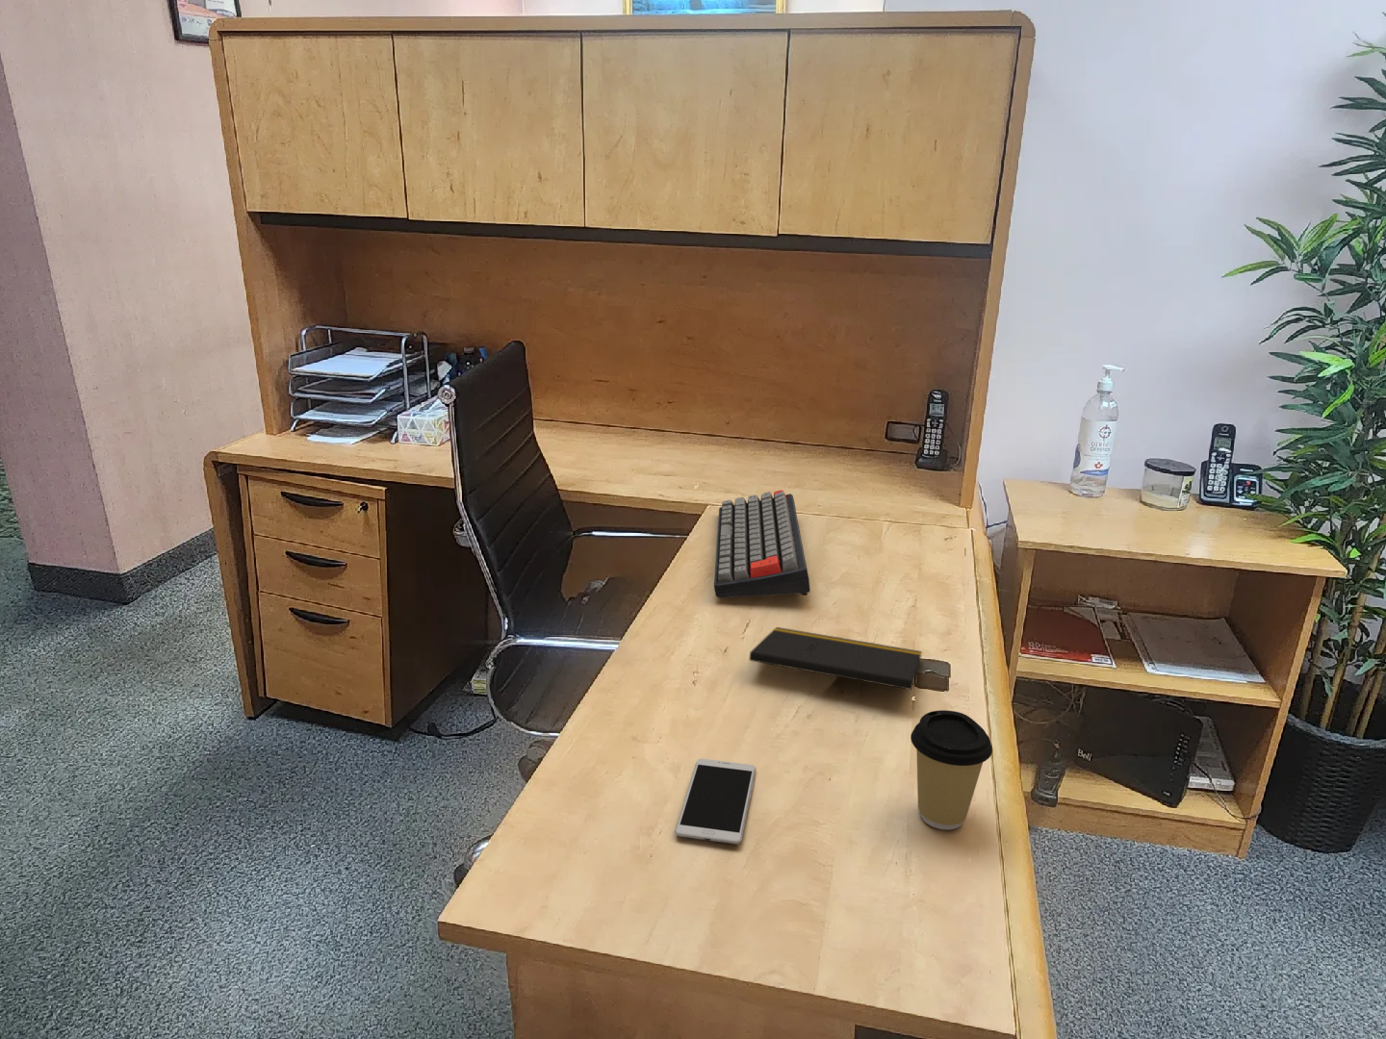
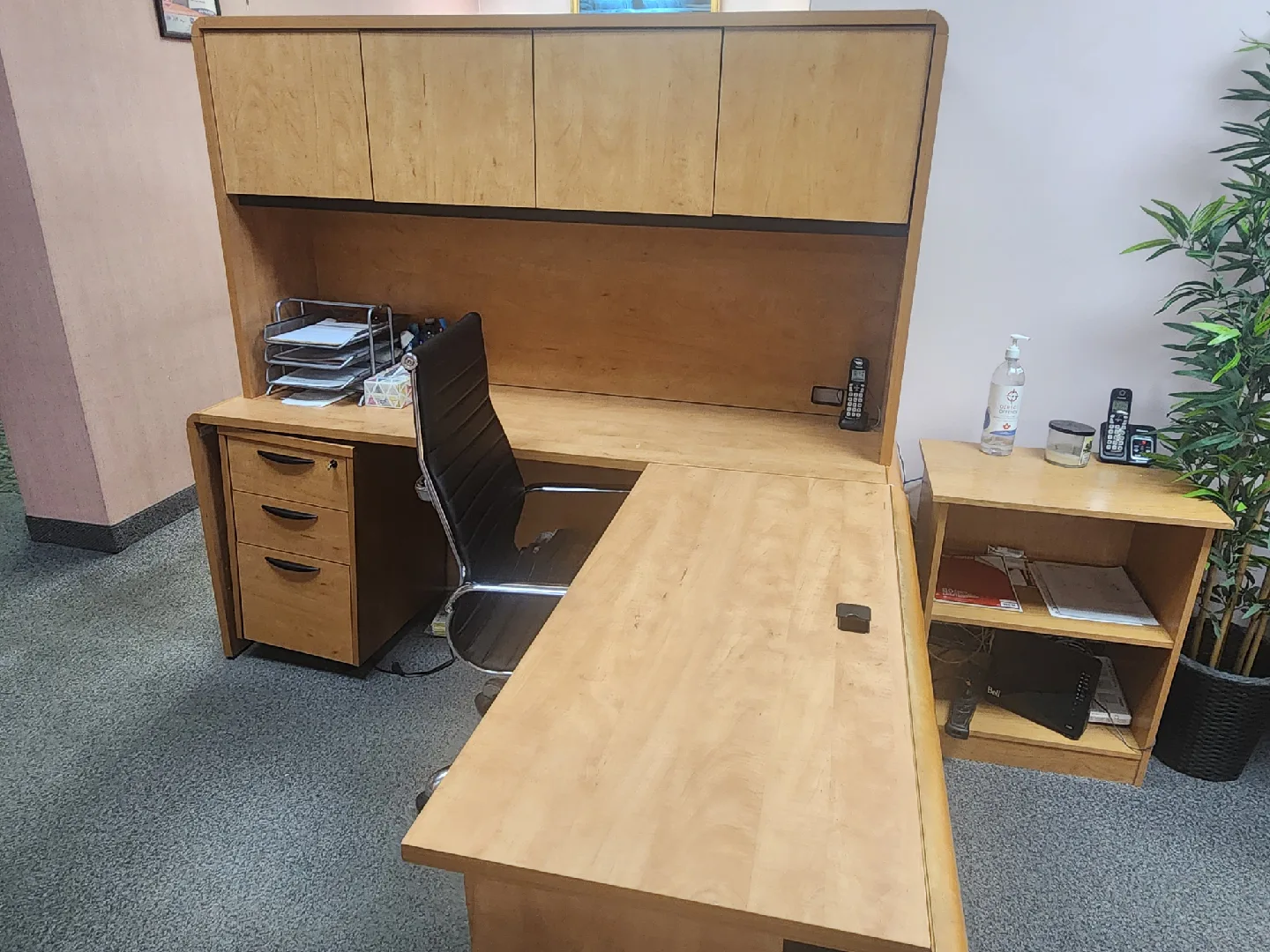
- notepad [749,626,923,712]
- smartphone [673,759,756,845]
- coffee cup [909,709,993,831]
- keyboard [714,489,811,598]
